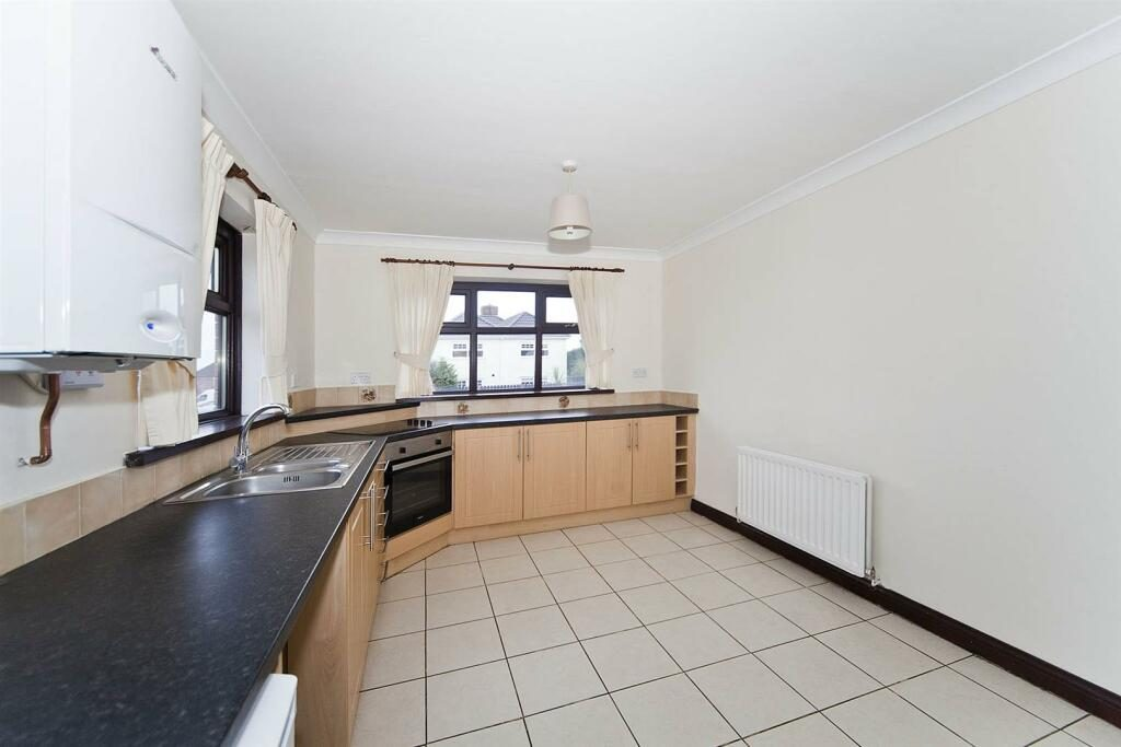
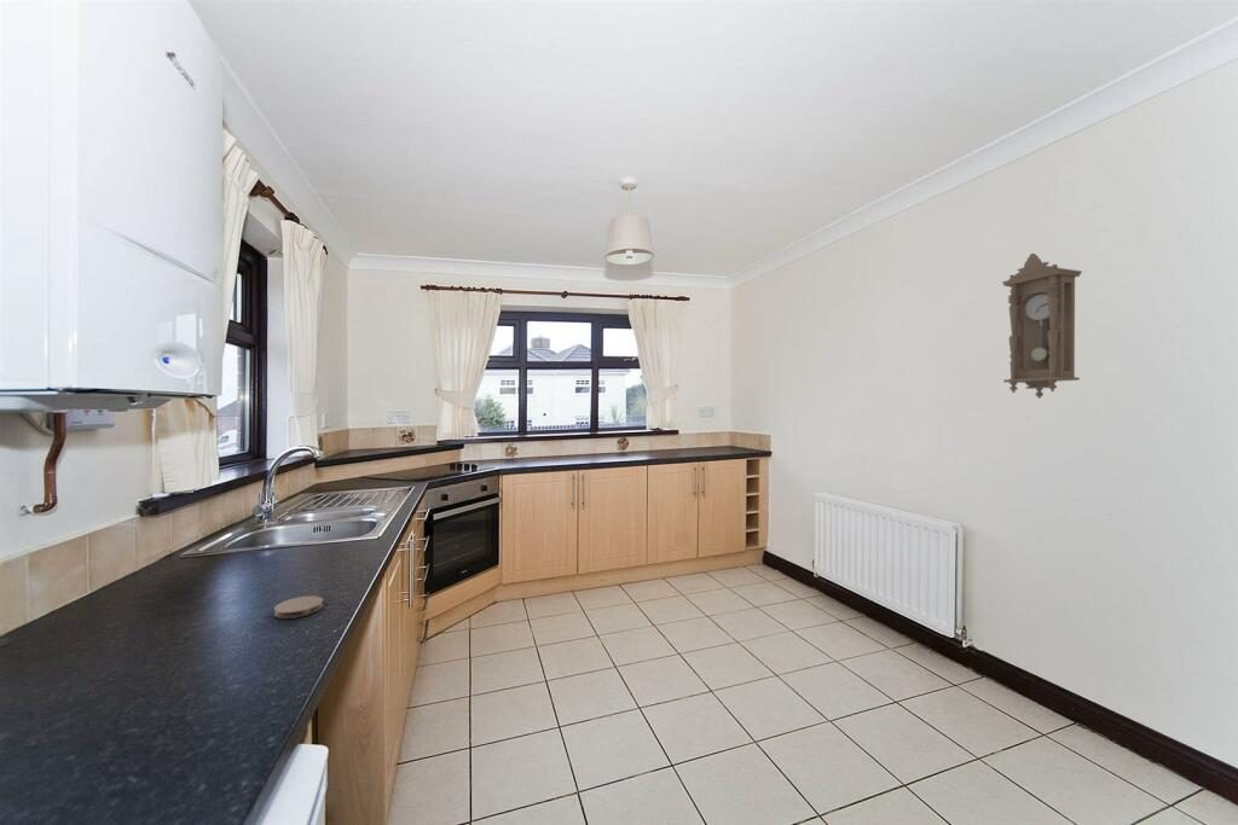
+ coaster [273,594,324,620]
+ pendulum clock [1001,252,1083,400]
